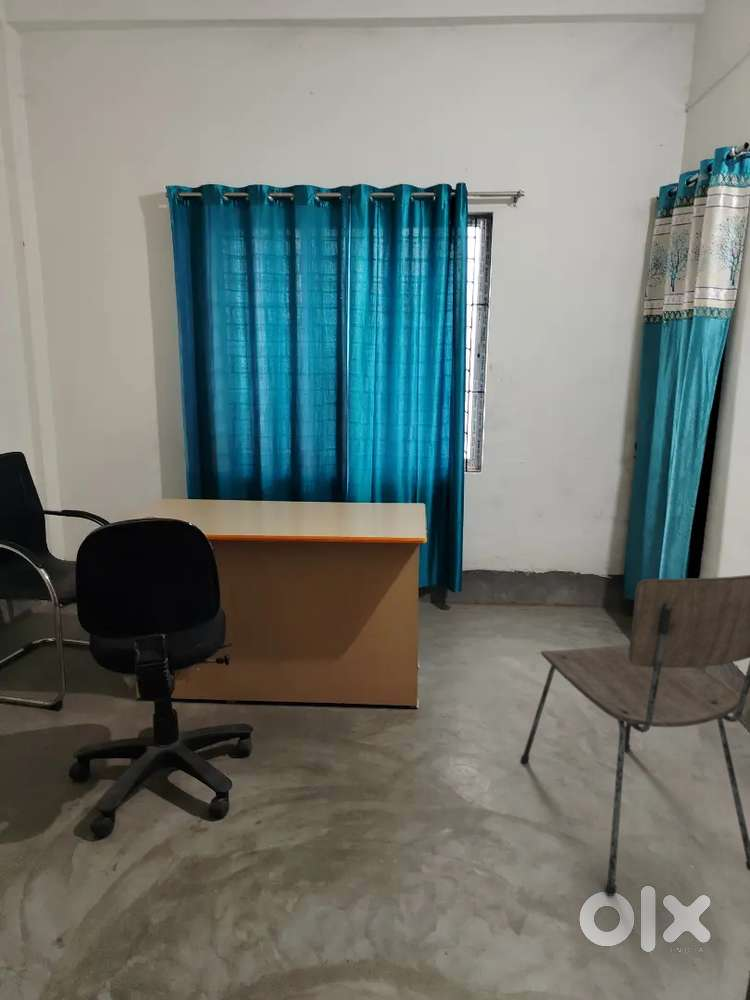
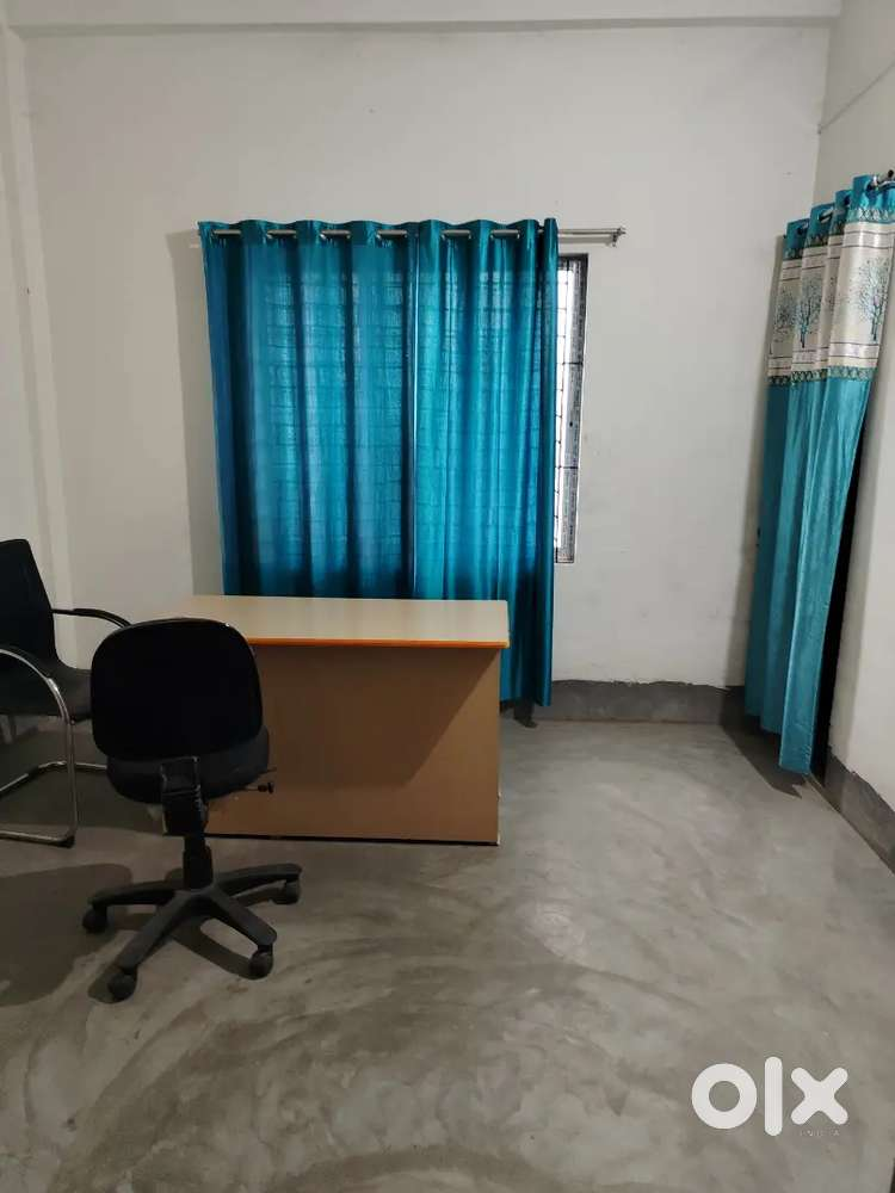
- dining chair [519,574,750,897]
